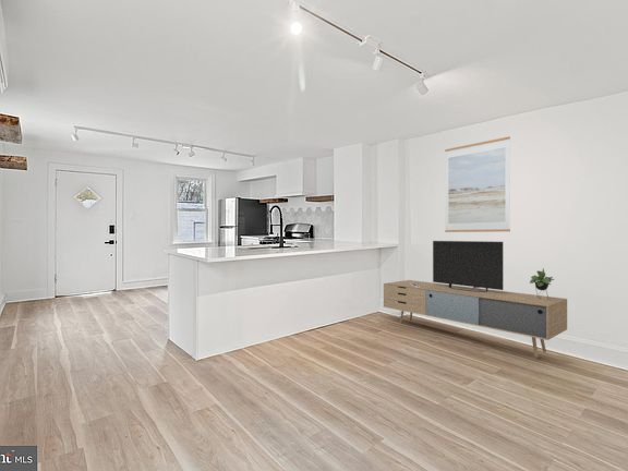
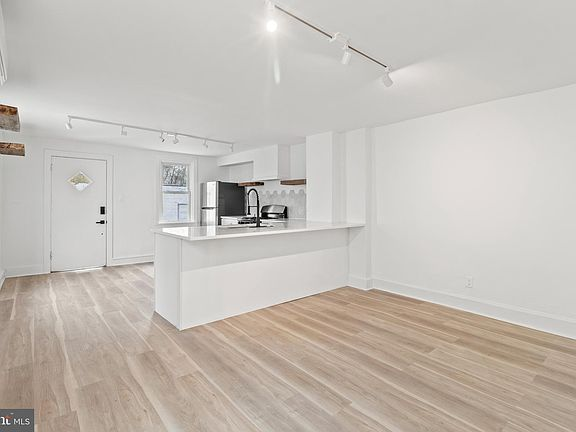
- media console [383,240,568,359]
- wall art [444,135,511,233]
